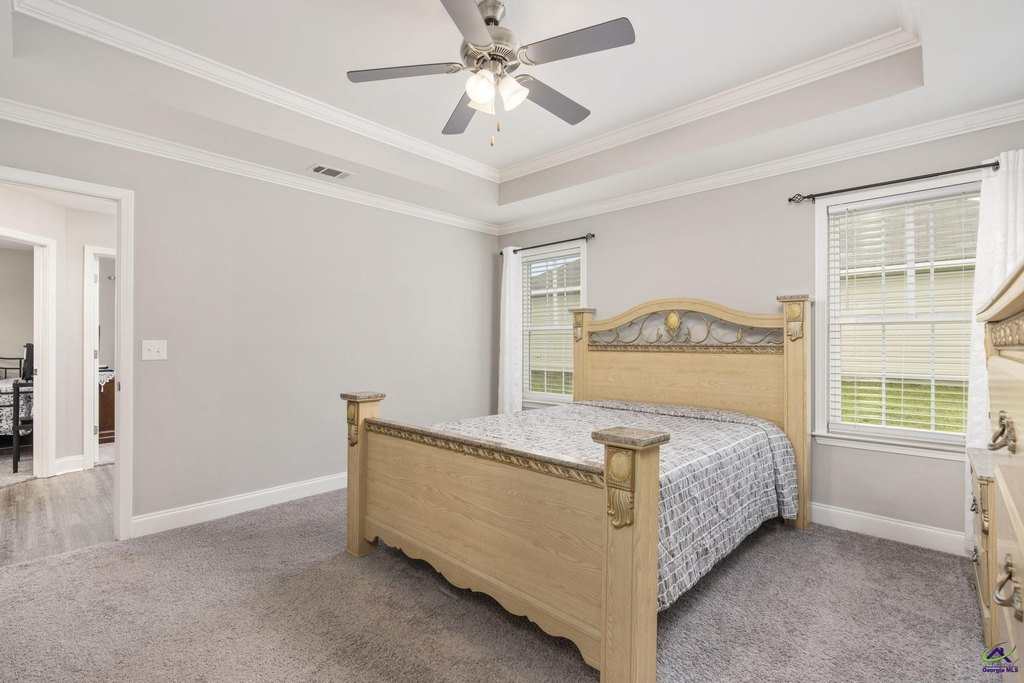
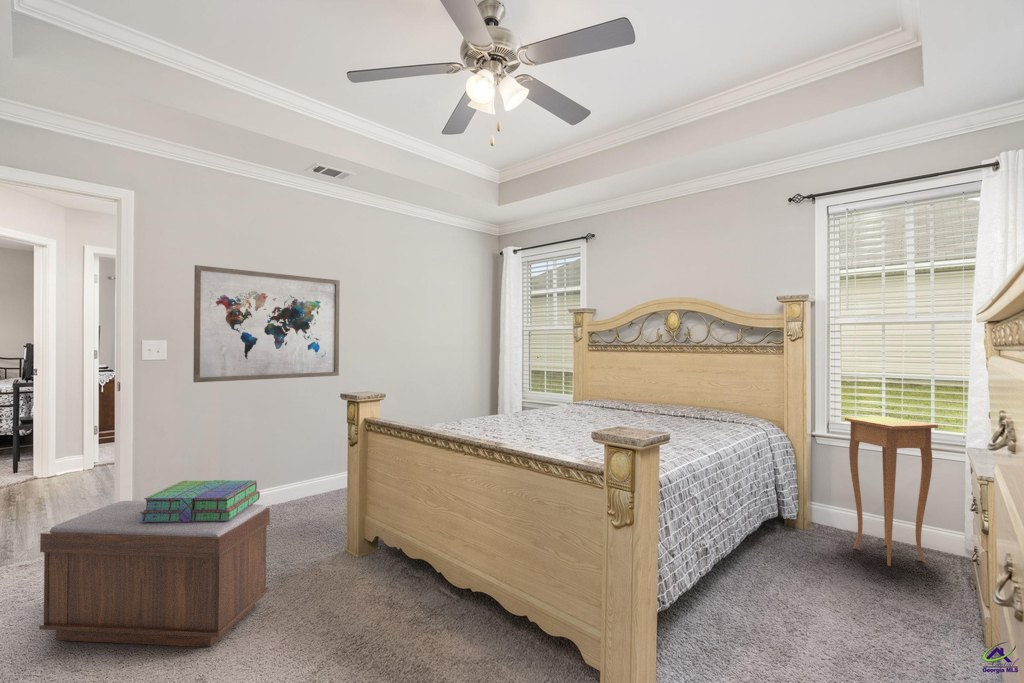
+ wall art [192,264,341,383]
+ bench [38,500,271,648]
+ stack of books [140,479,261,522]
+ side table [844,416,939,567]
